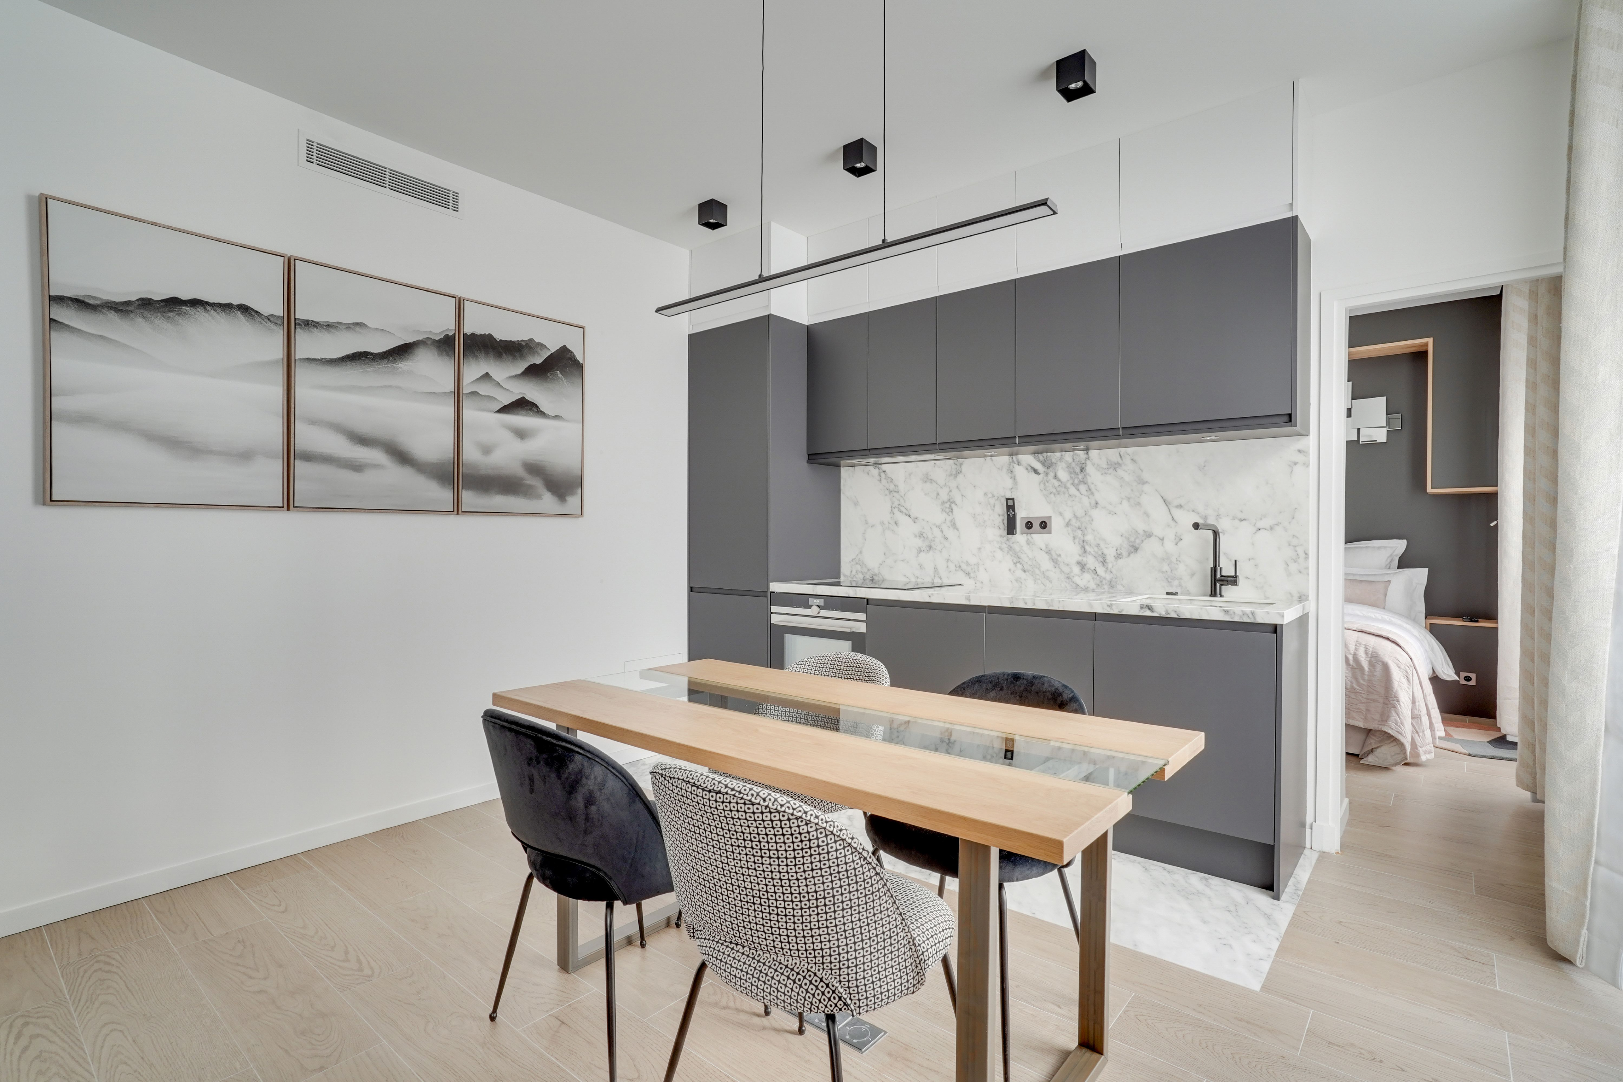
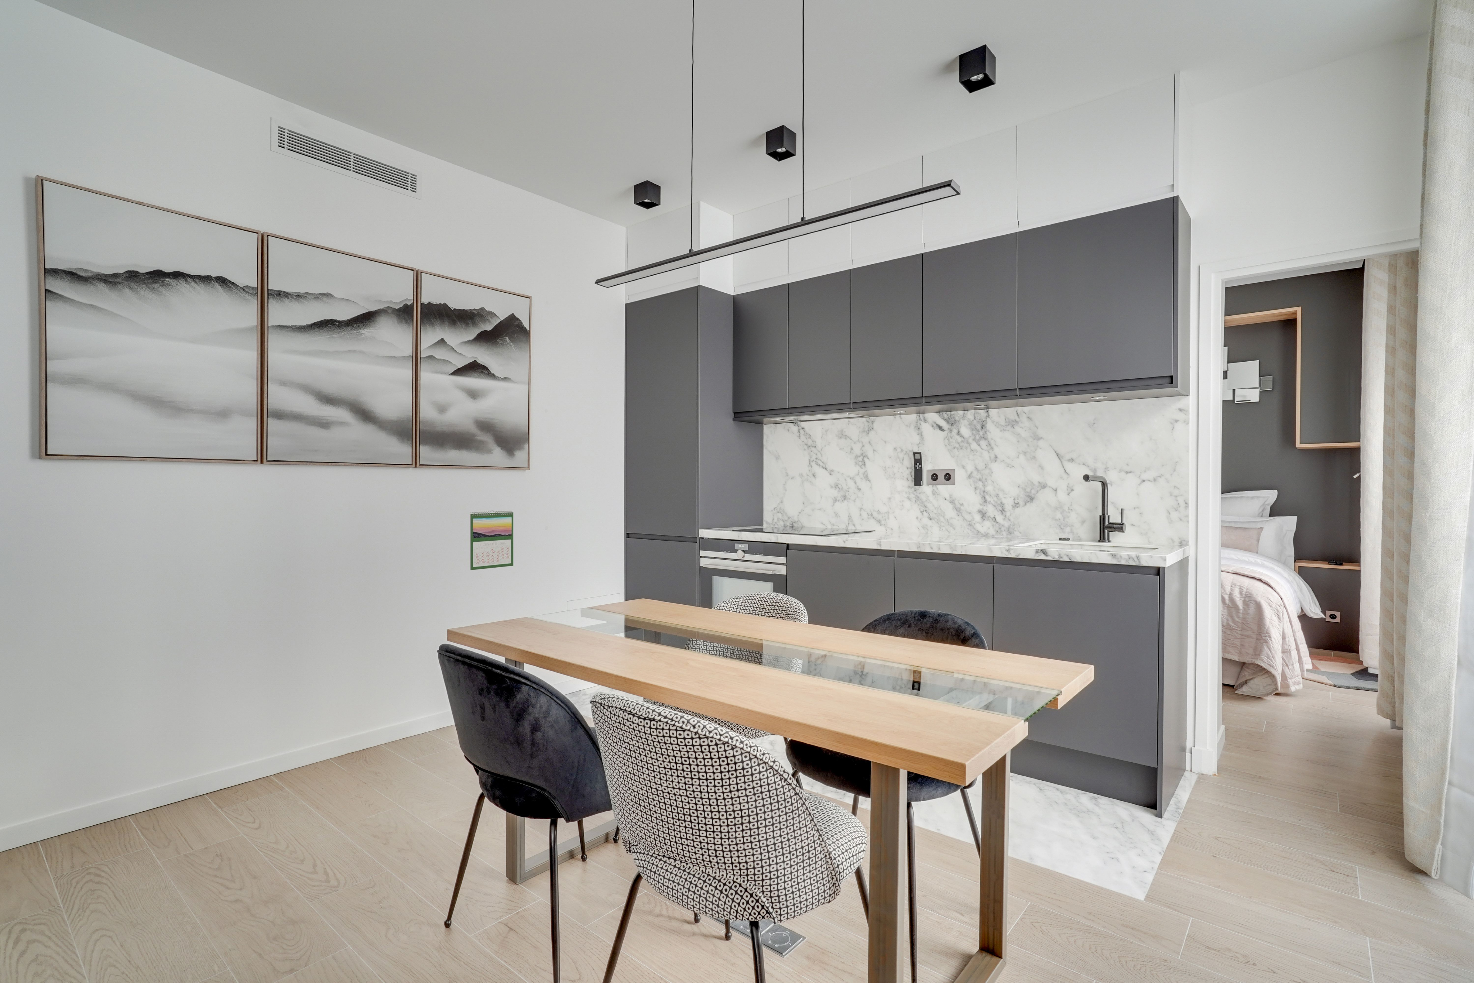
+ calendar [470,510,513,570]
